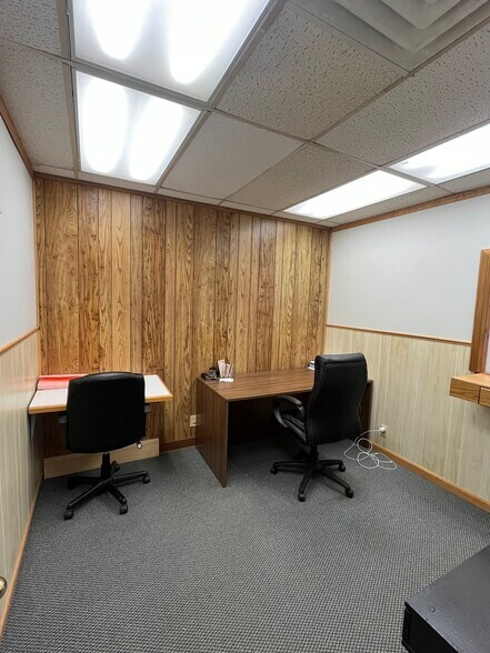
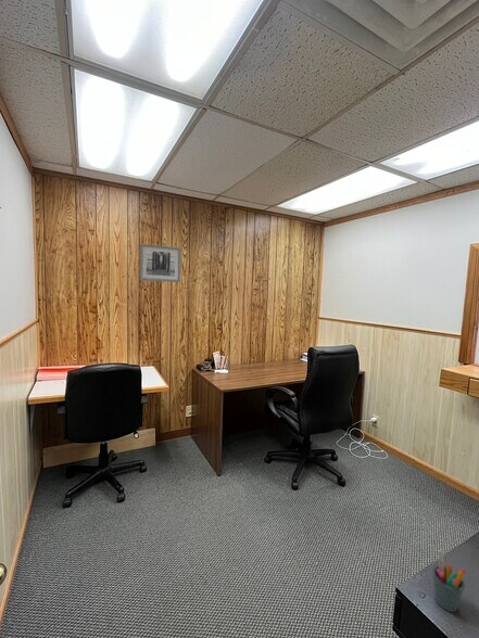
+ wall art [139,243,182,283]
+ pen holder [431,550,467,613]
